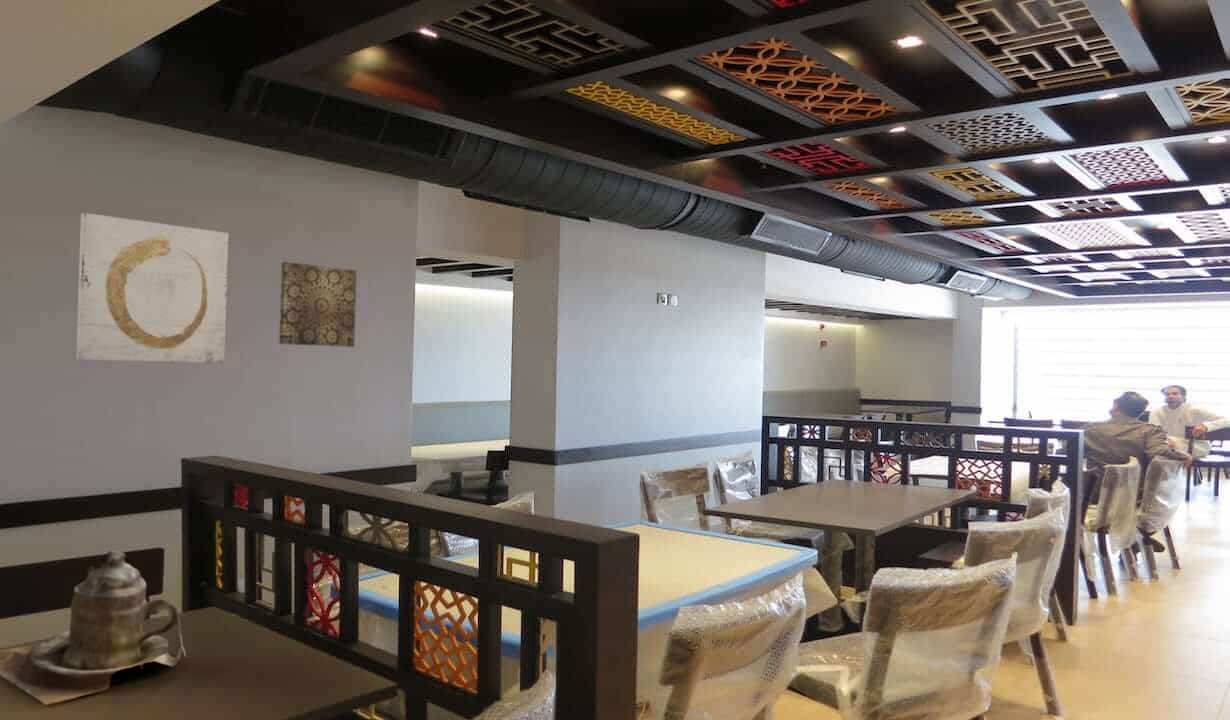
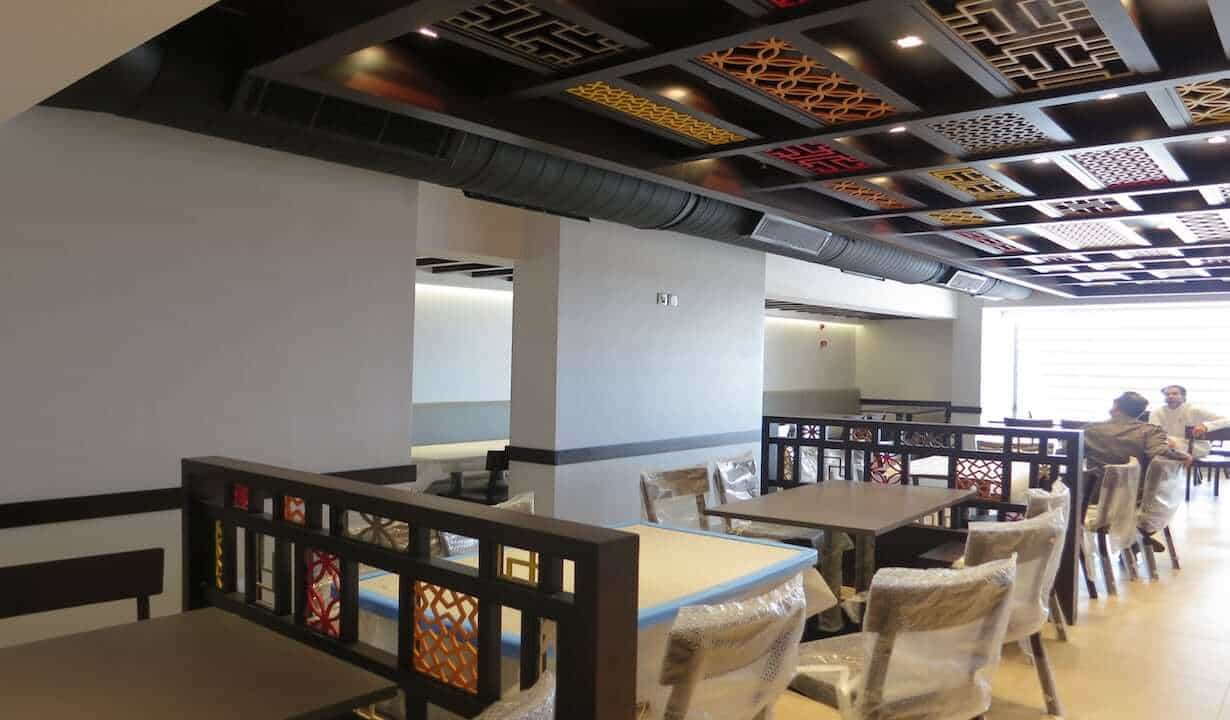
- wall art [75,212,229,364]
- teapot [0,550,187,706]
- wall art [278,261,358,348]
